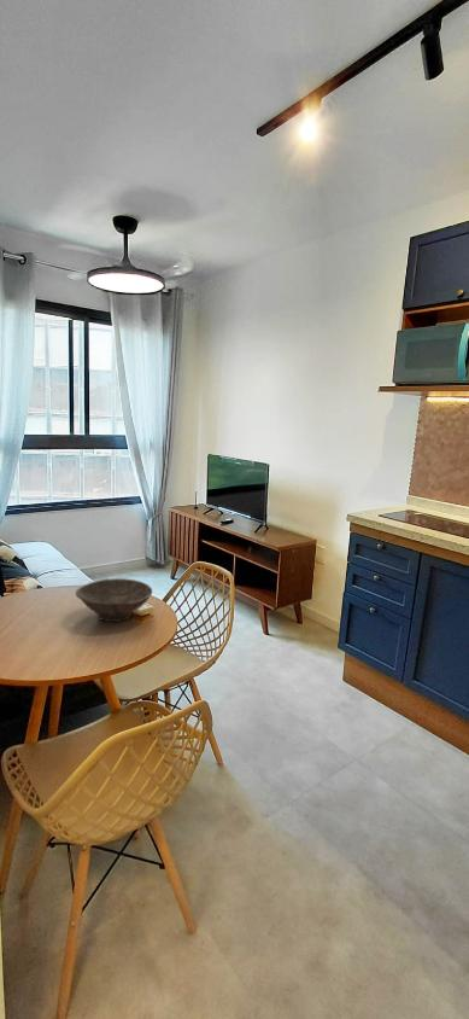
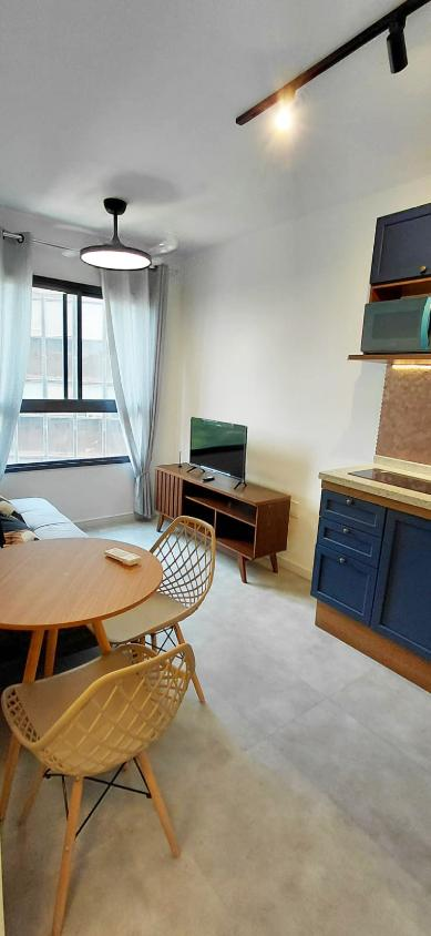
- bowl [75,577,153,623]
